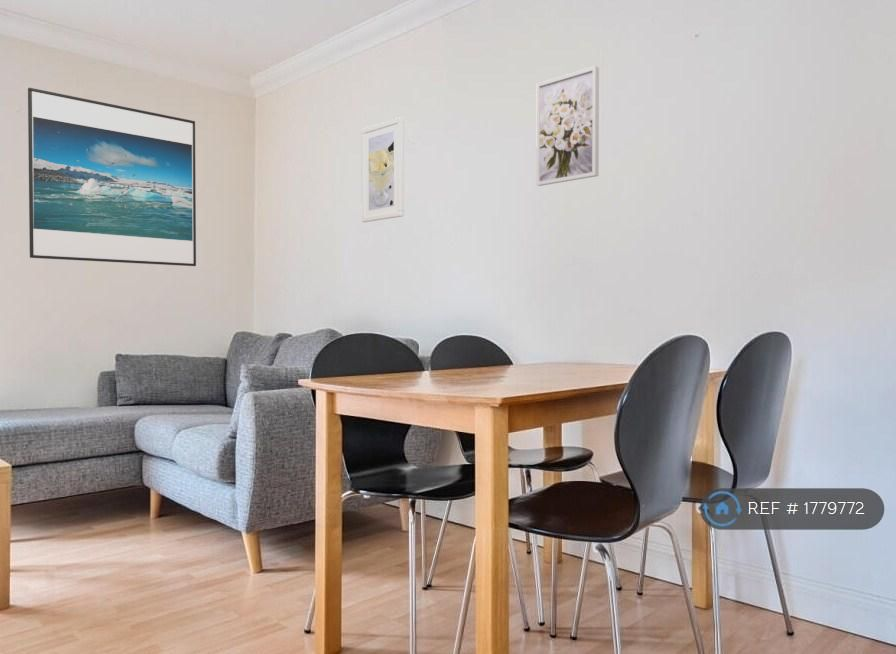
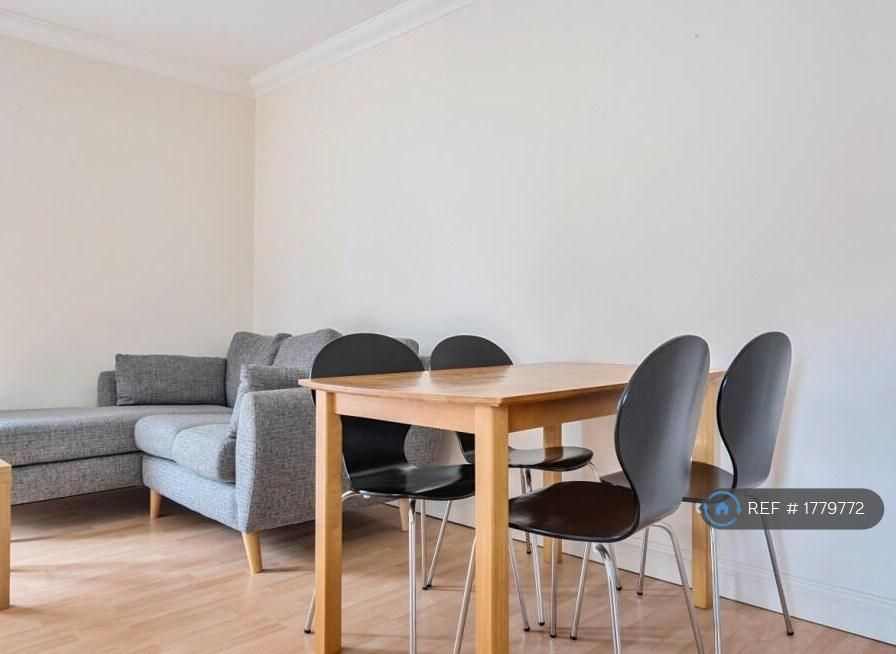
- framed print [27,87,197,267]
- wall art [535,65,600,187]
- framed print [360,117,405,223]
